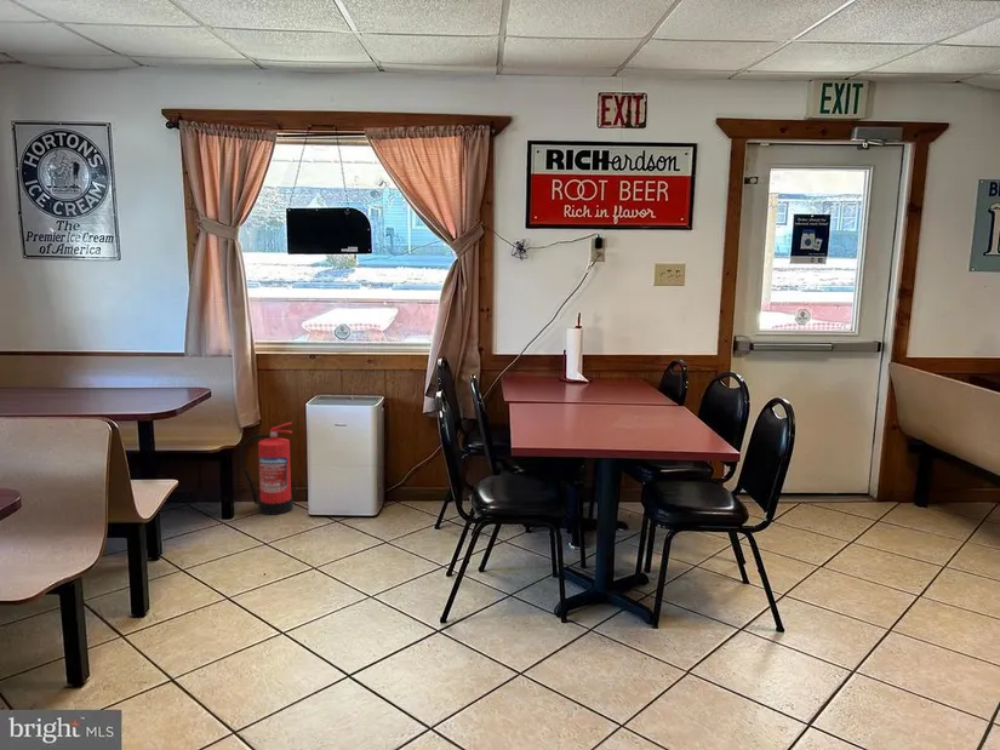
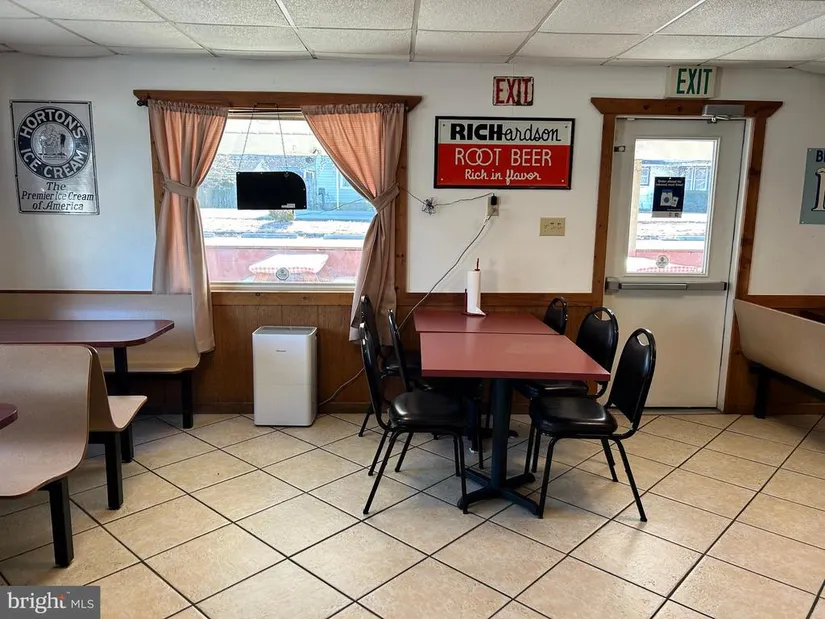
- fire extinguisher [239,420,295,516]
